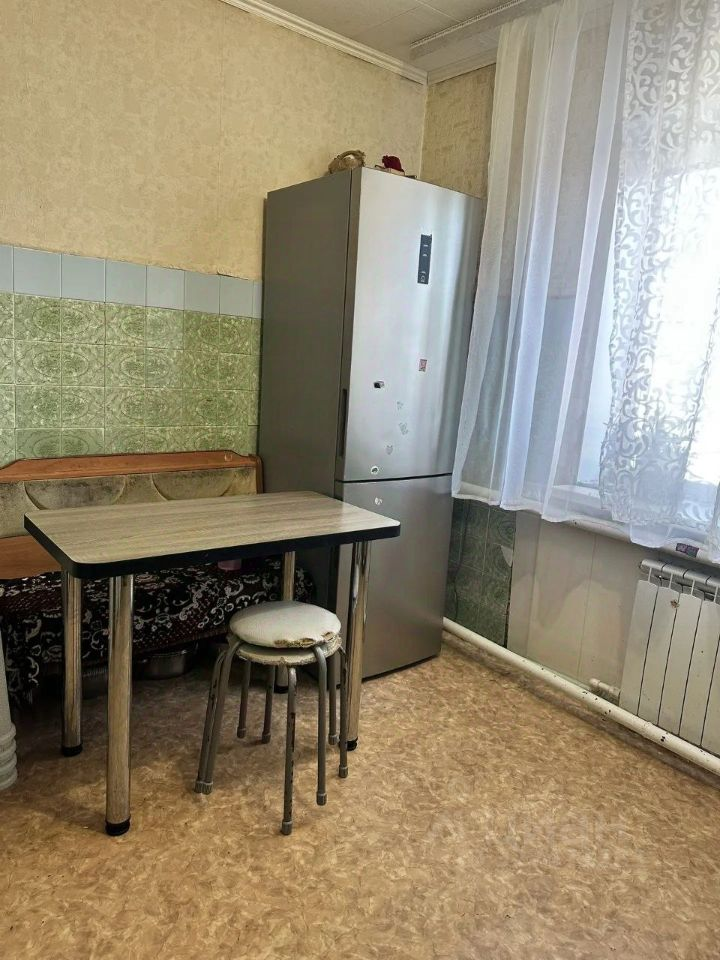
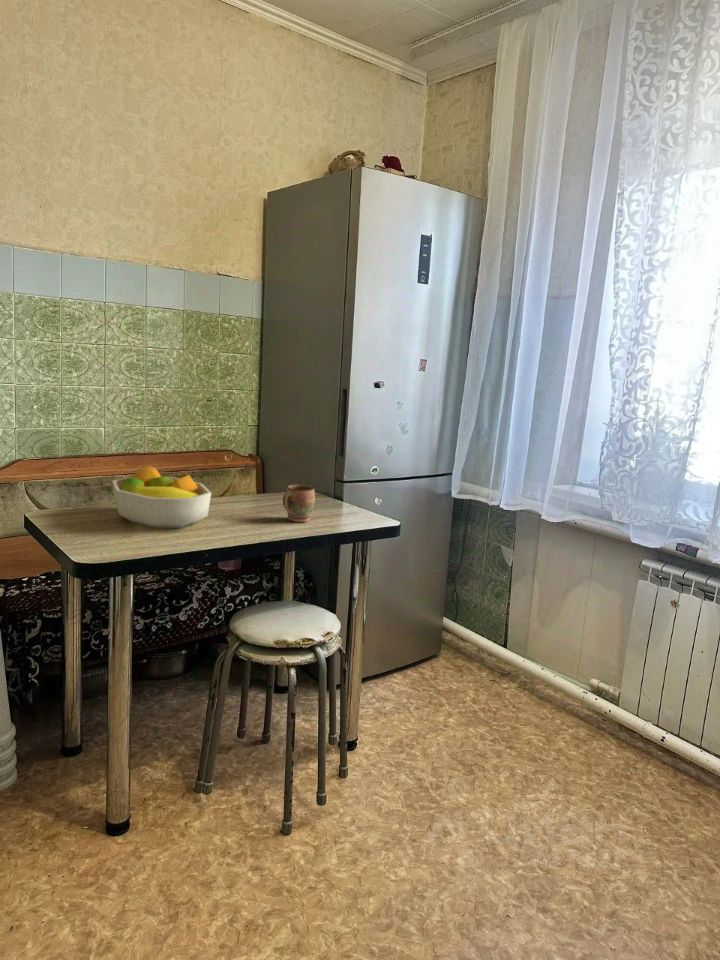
+ mug [282,484,316,523]
+ fruit bowl [112,464,212,529]
